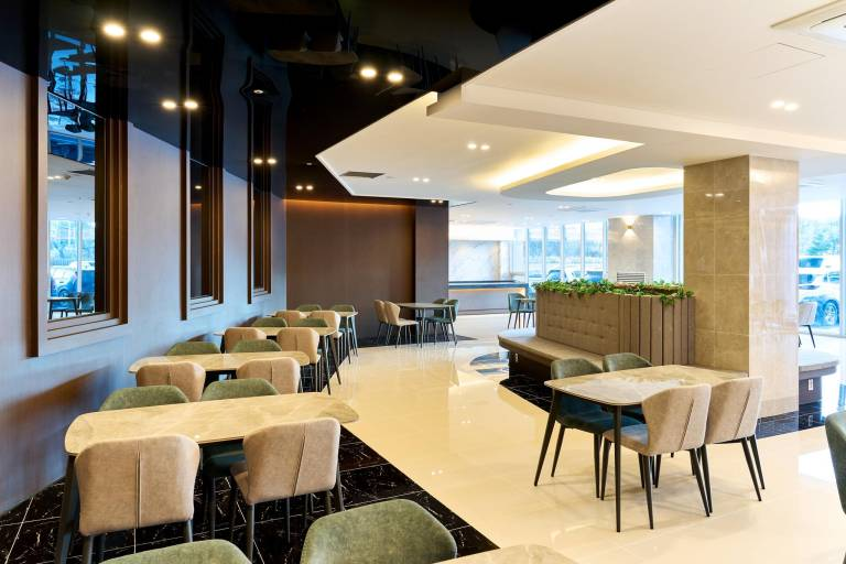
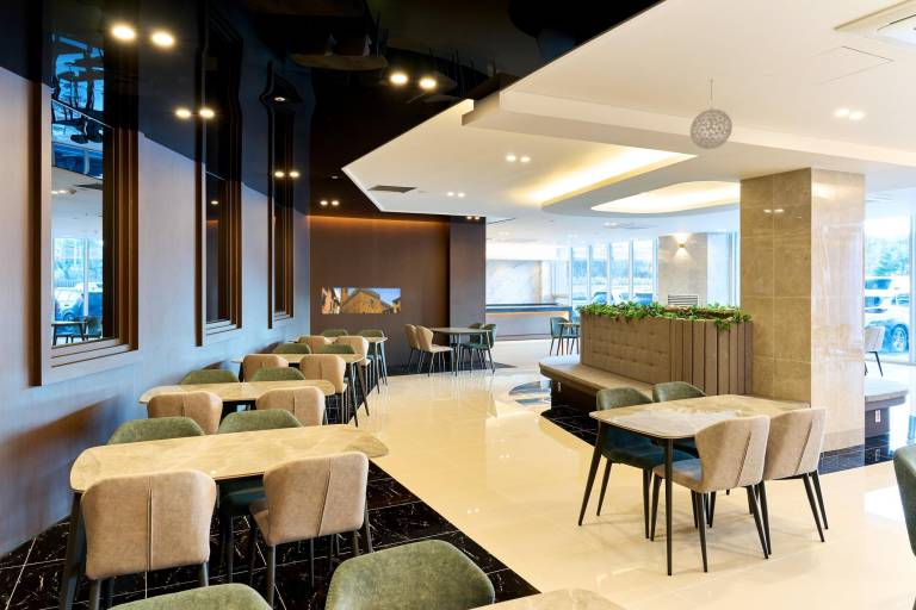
+ pendant light [688,79,734,150]
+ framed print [321,286,402,316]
